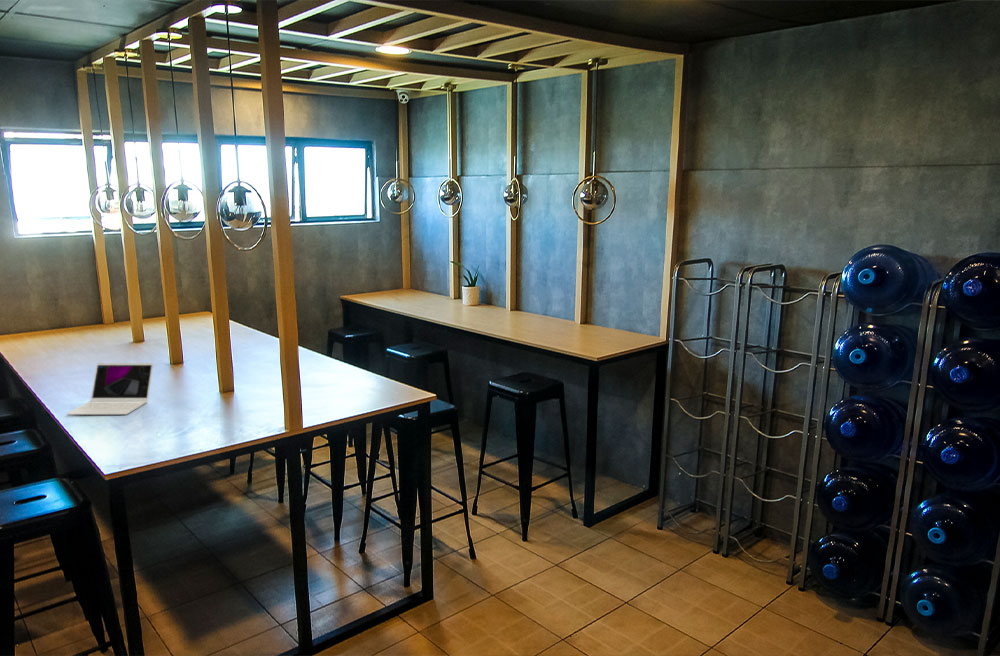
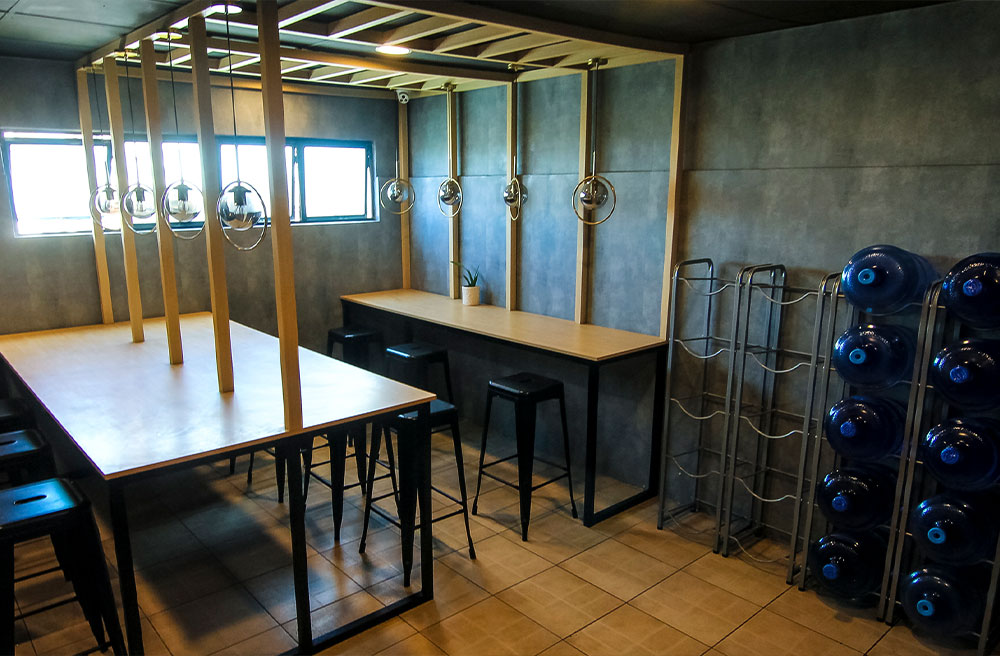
- laptop [66,362,154,416]
